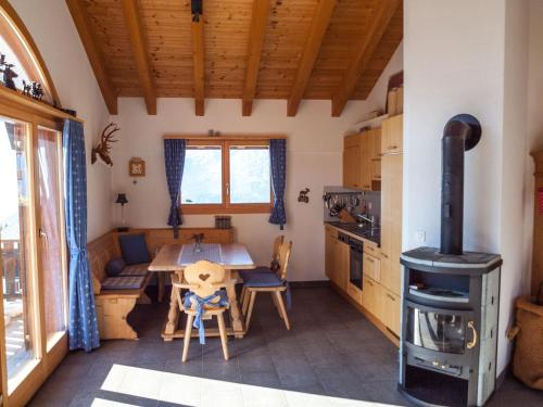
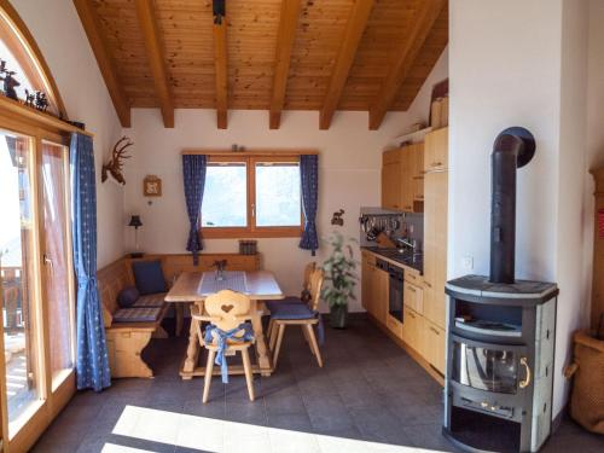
+ indoor plant [315,228,362,329]
